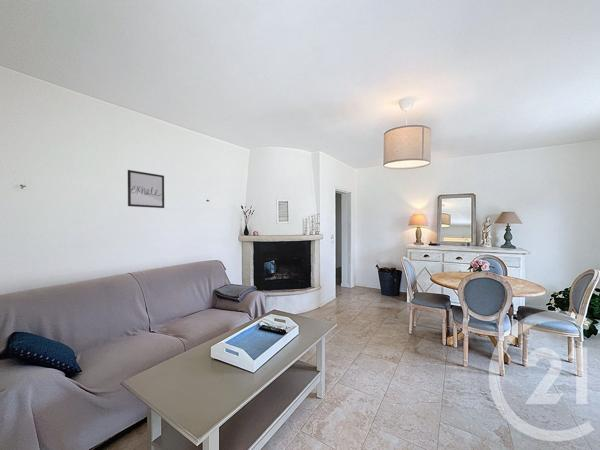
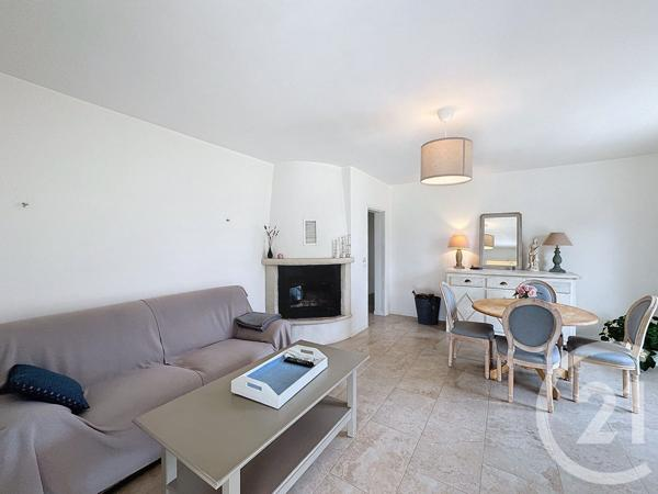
- wall art [127,169,165,209]
